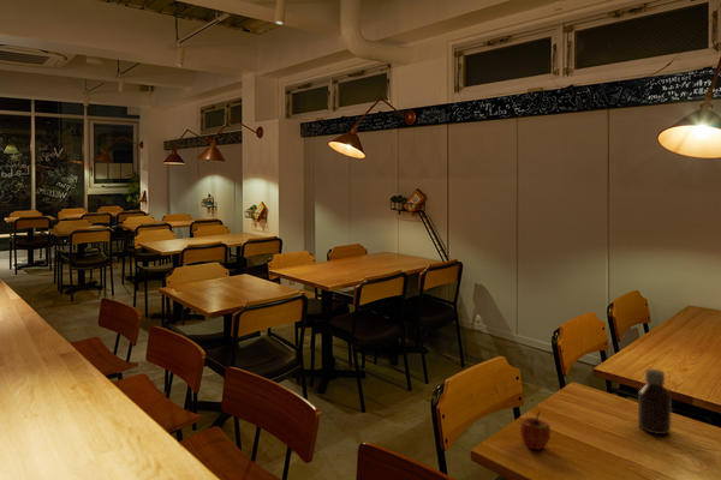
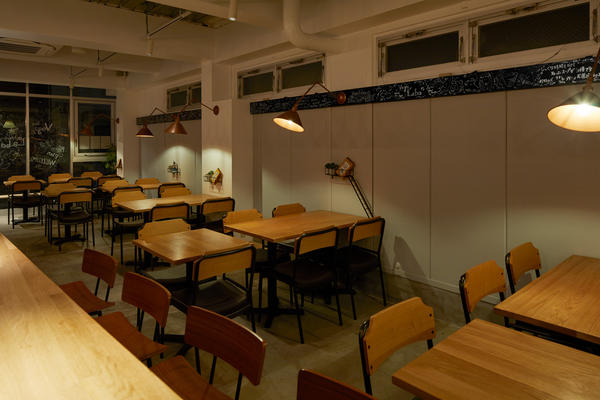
- apple [519,410,552,451]
- bottle [637,368,673,436]
